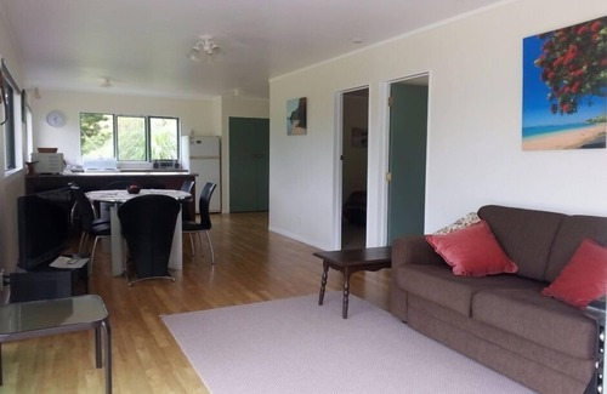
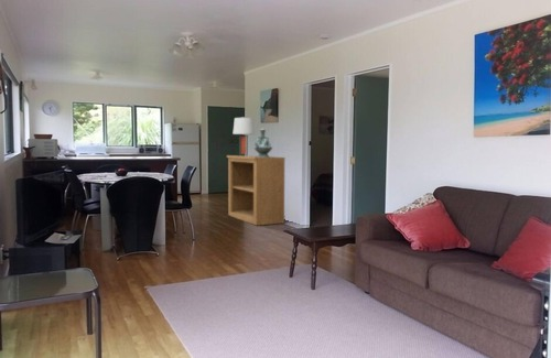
+ lamp [231,116,256,156]
+ decorative urn [252,128,273,158]
+ bookshelf [226,154,287,227]
